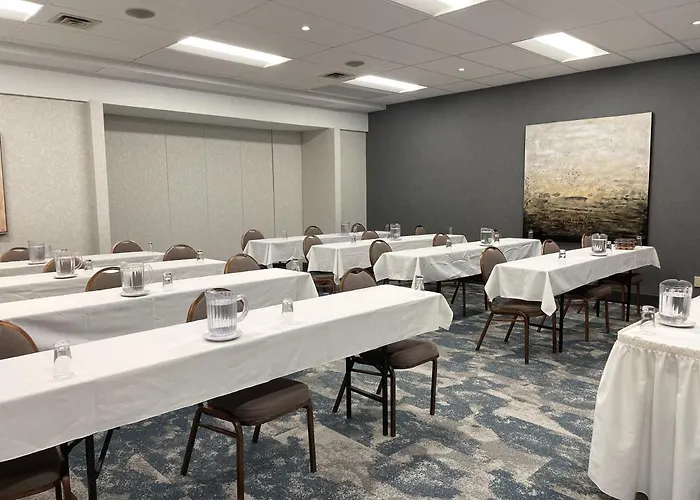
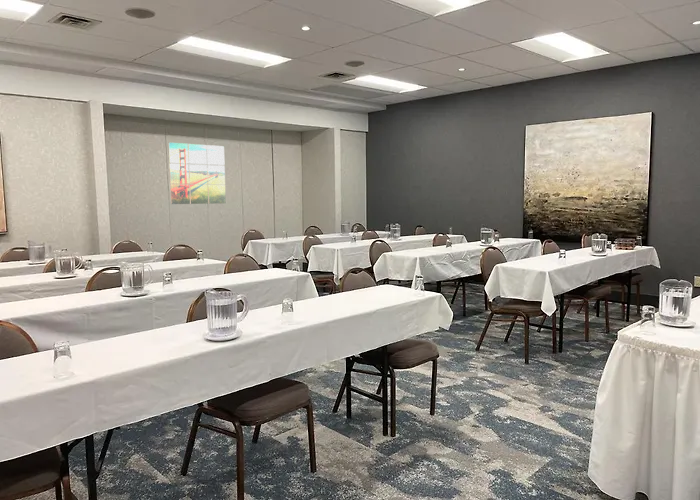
+ wall art [168,142,227,205]
